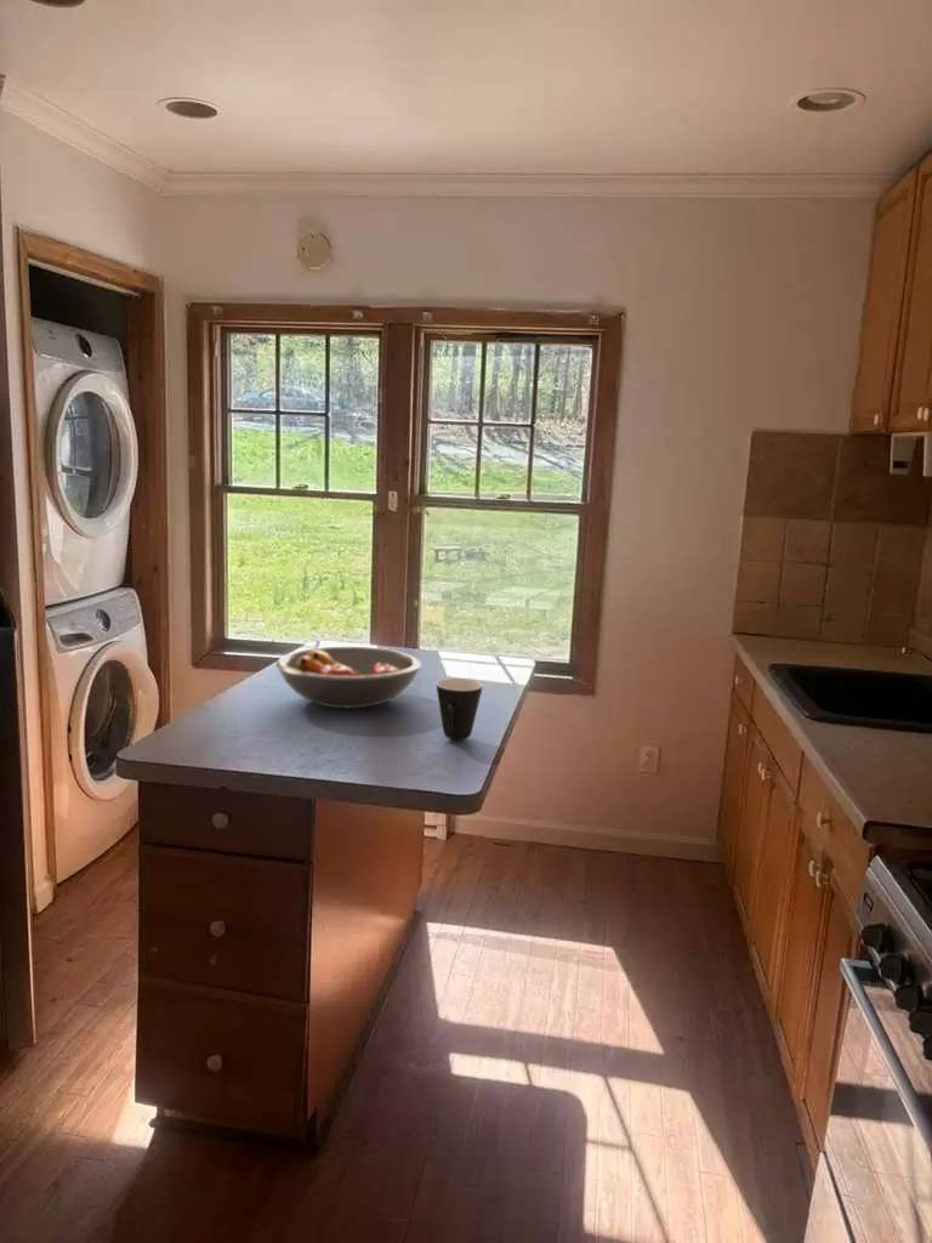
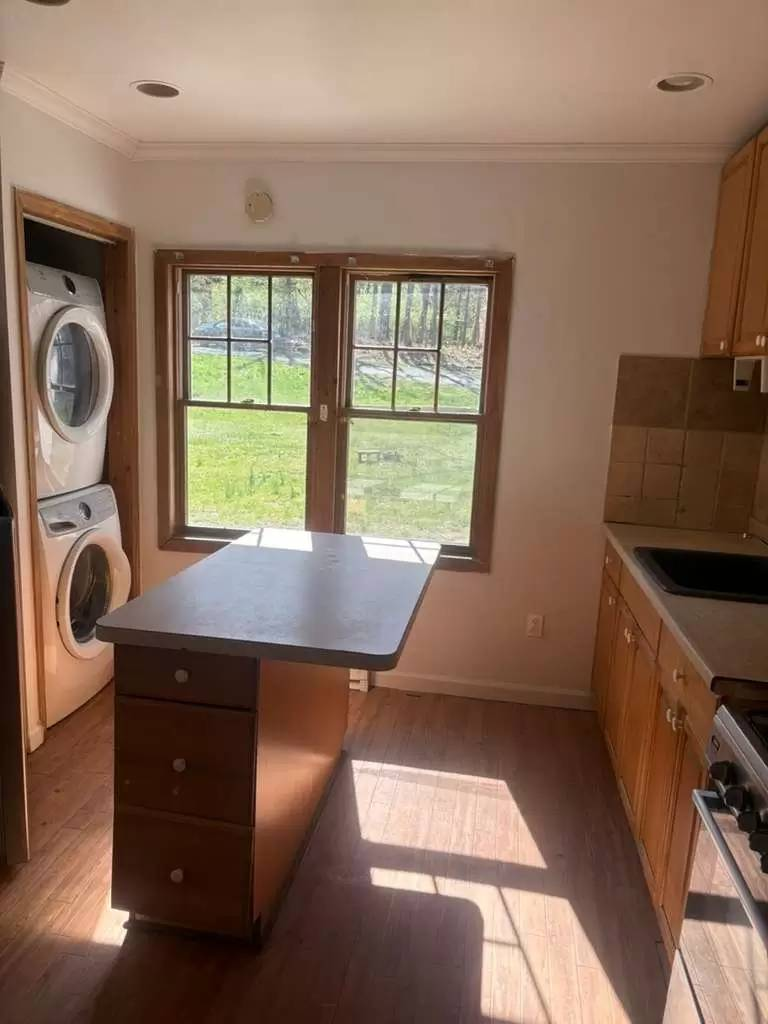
- mug [436,677,483,742]
- fruit bowl [275,646,422,709]
